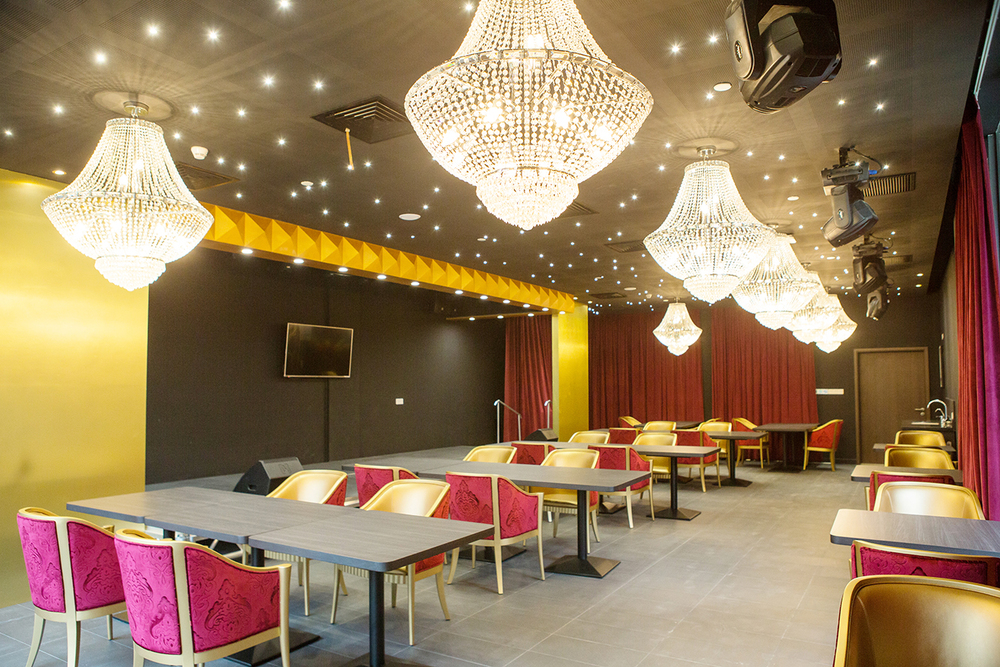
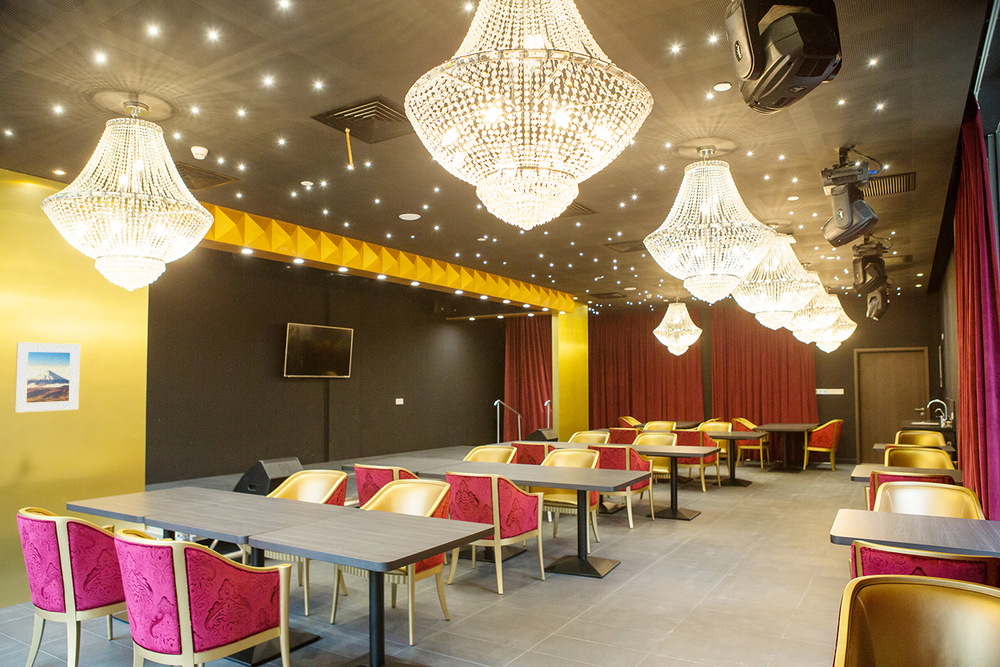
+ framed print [13,341,81,414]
